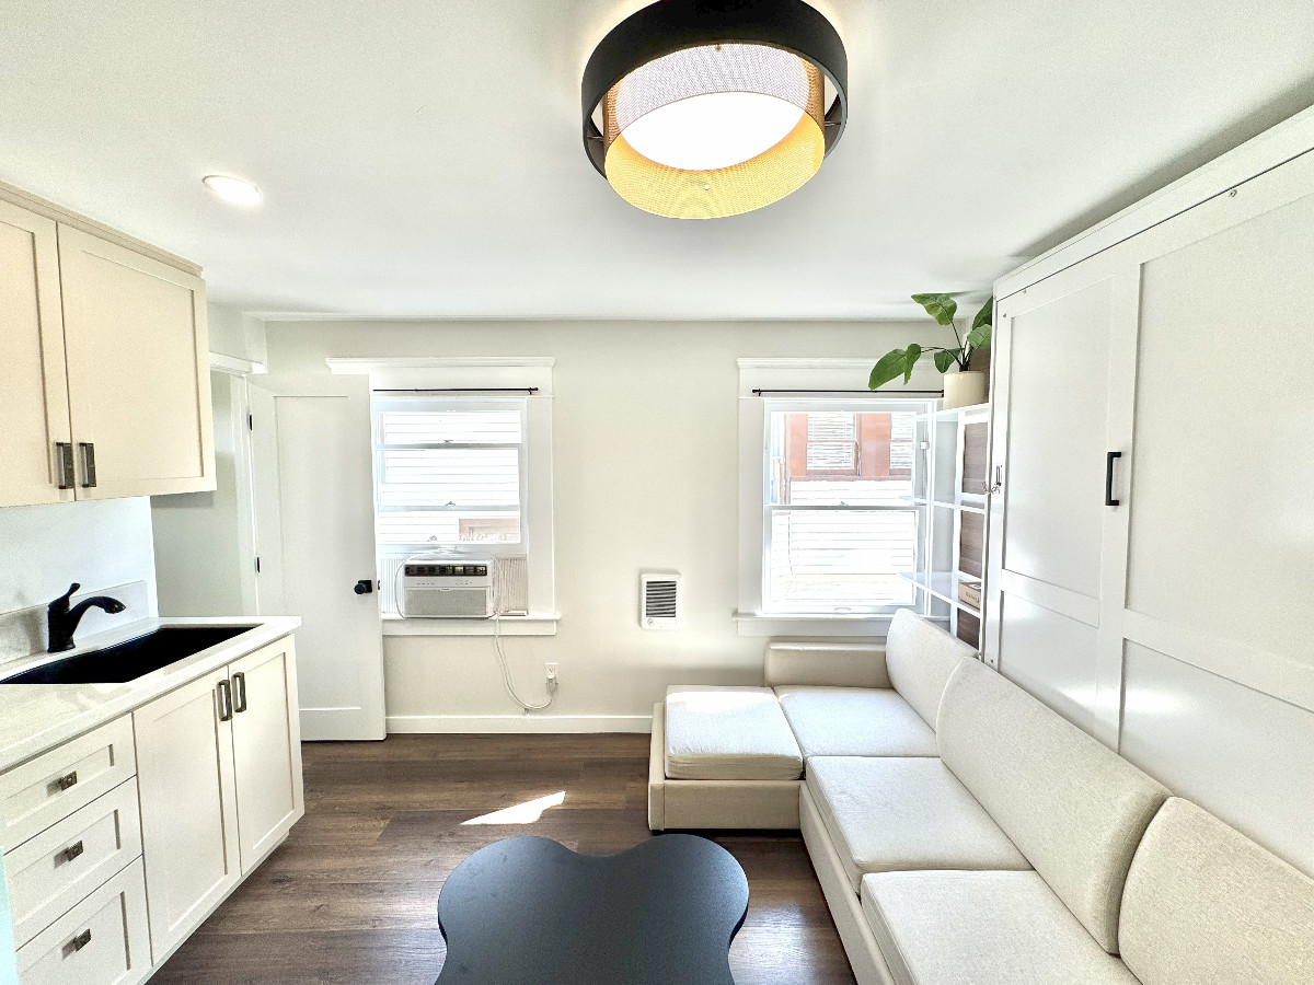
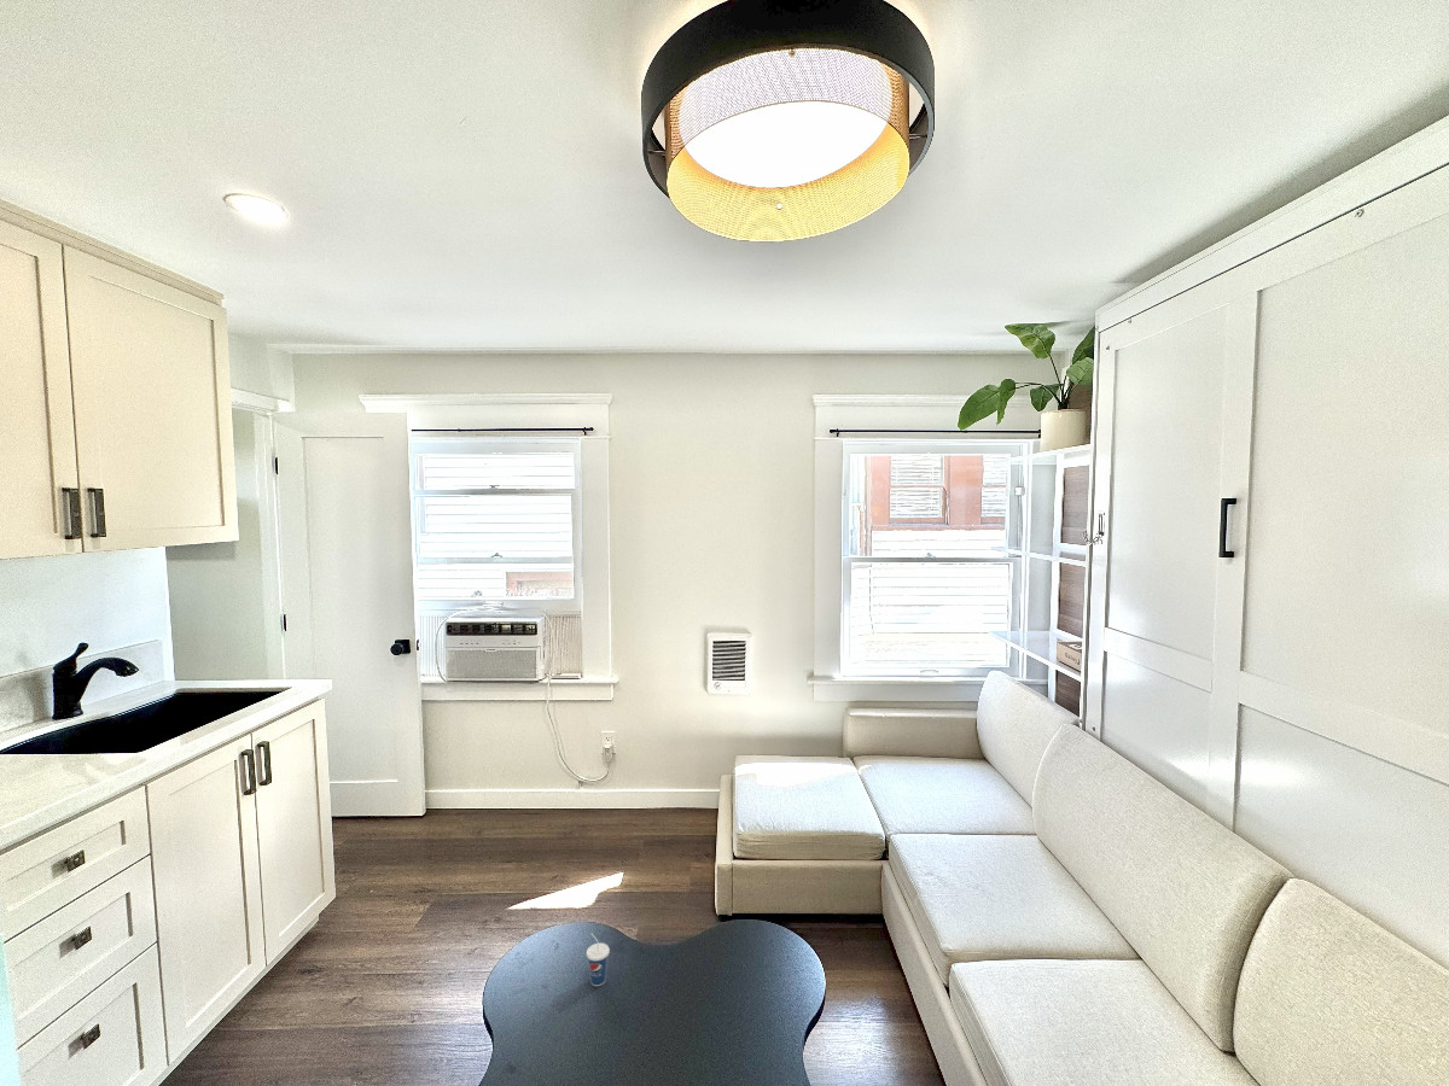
+ cup [586,932,611,987]
